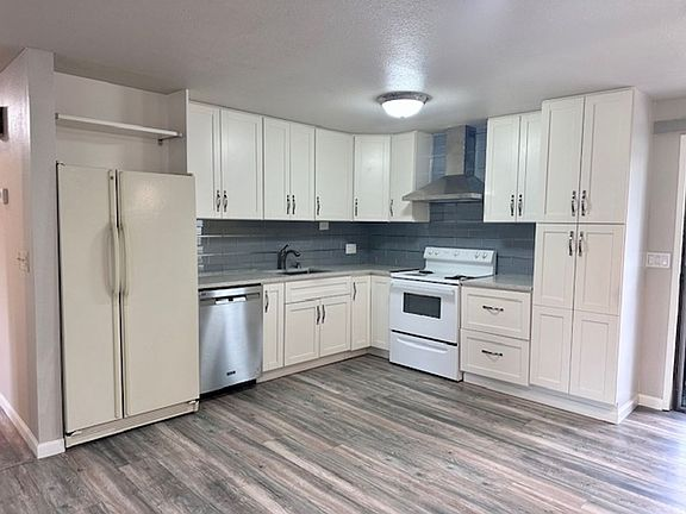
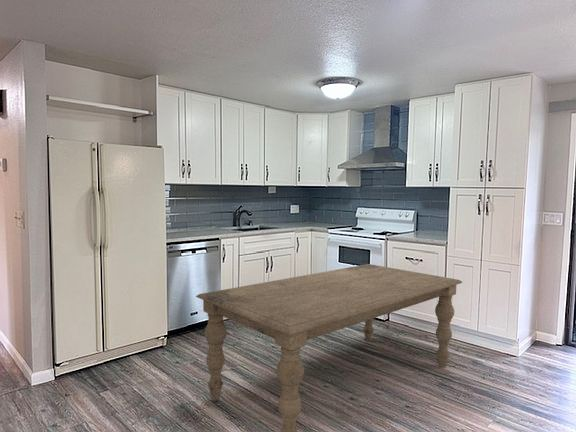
+ dining table [195,263,463,432]
